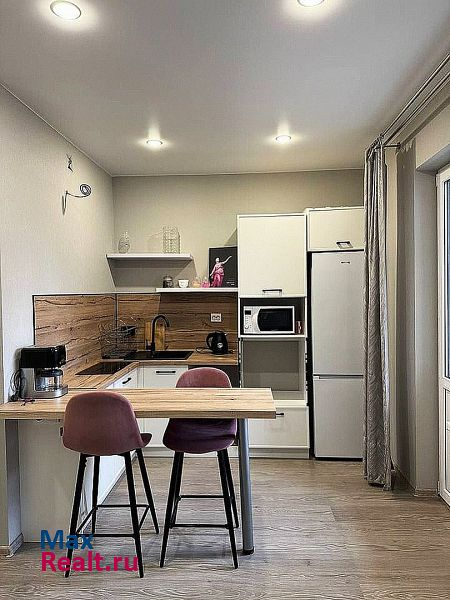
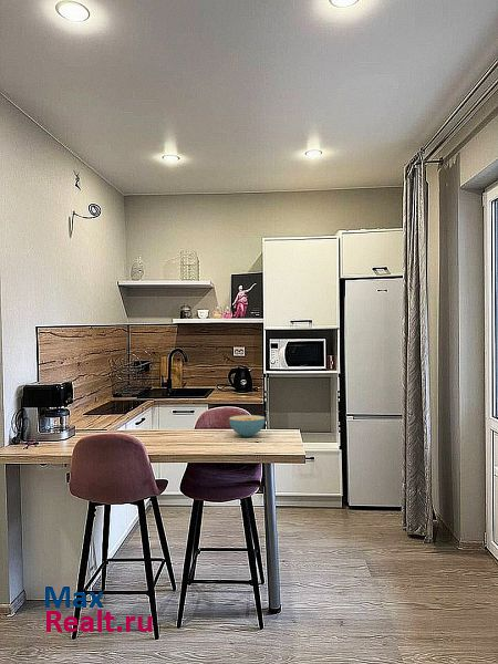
+ cereal bowl [228,414,266,438]
